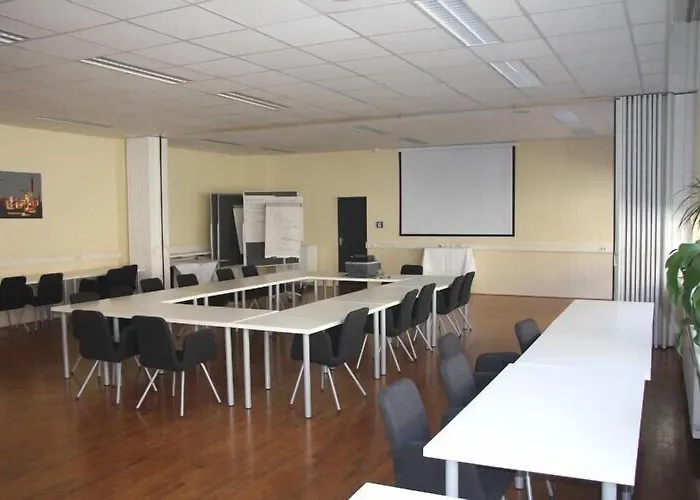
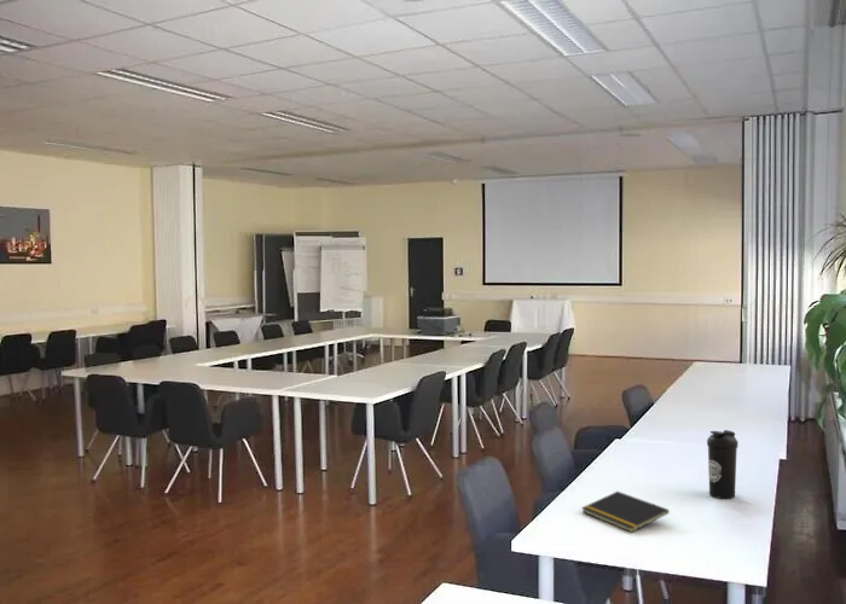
+ notepad [580,490,671,533]
+ water bottle [706,429,740,500]
